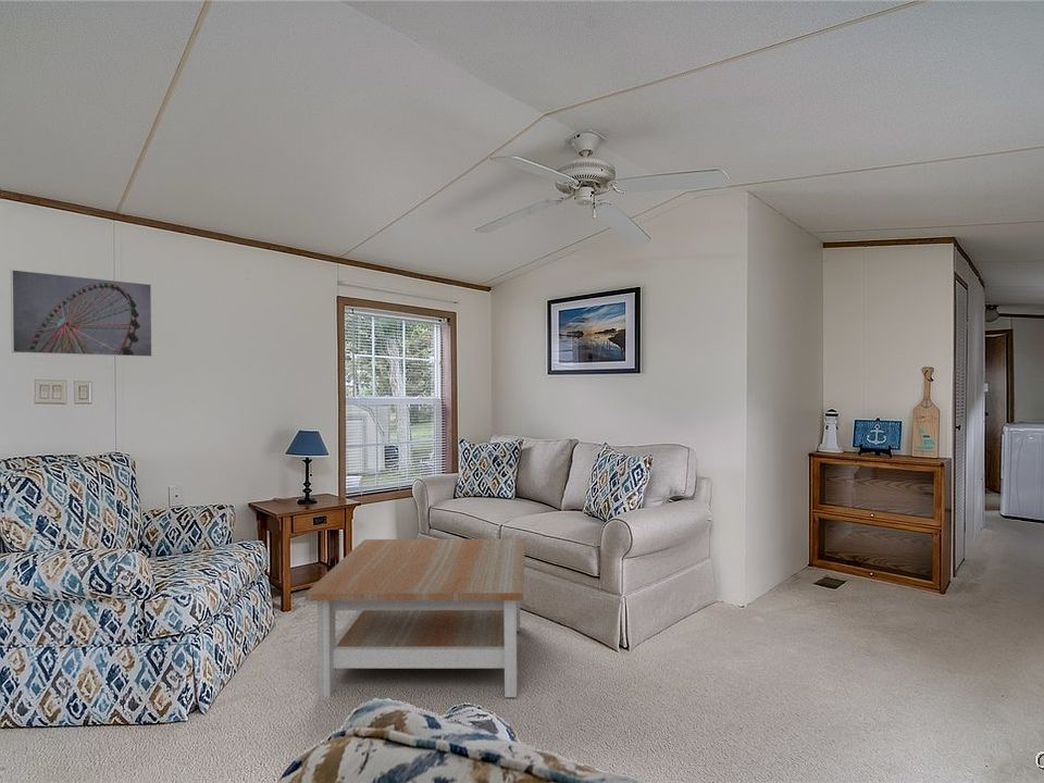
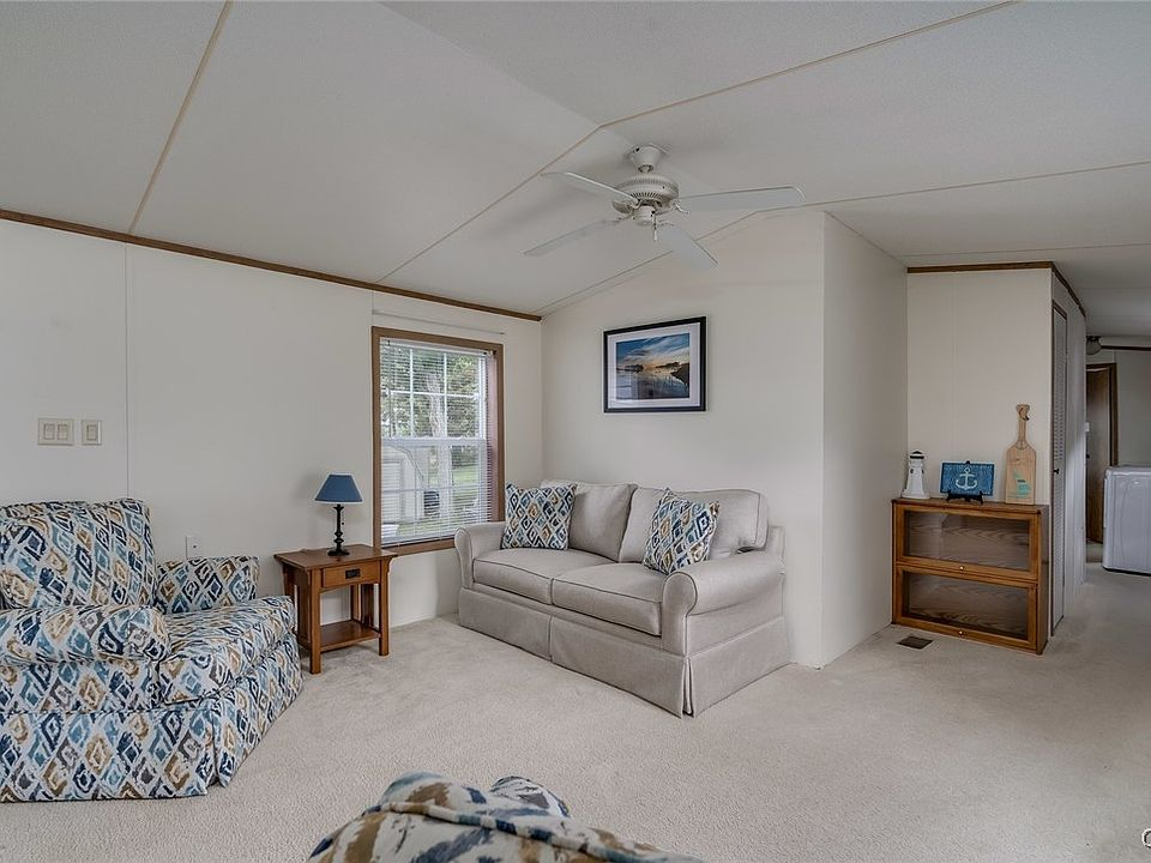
- coffee table [303,538,526,698]
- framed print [10,269,153,358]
